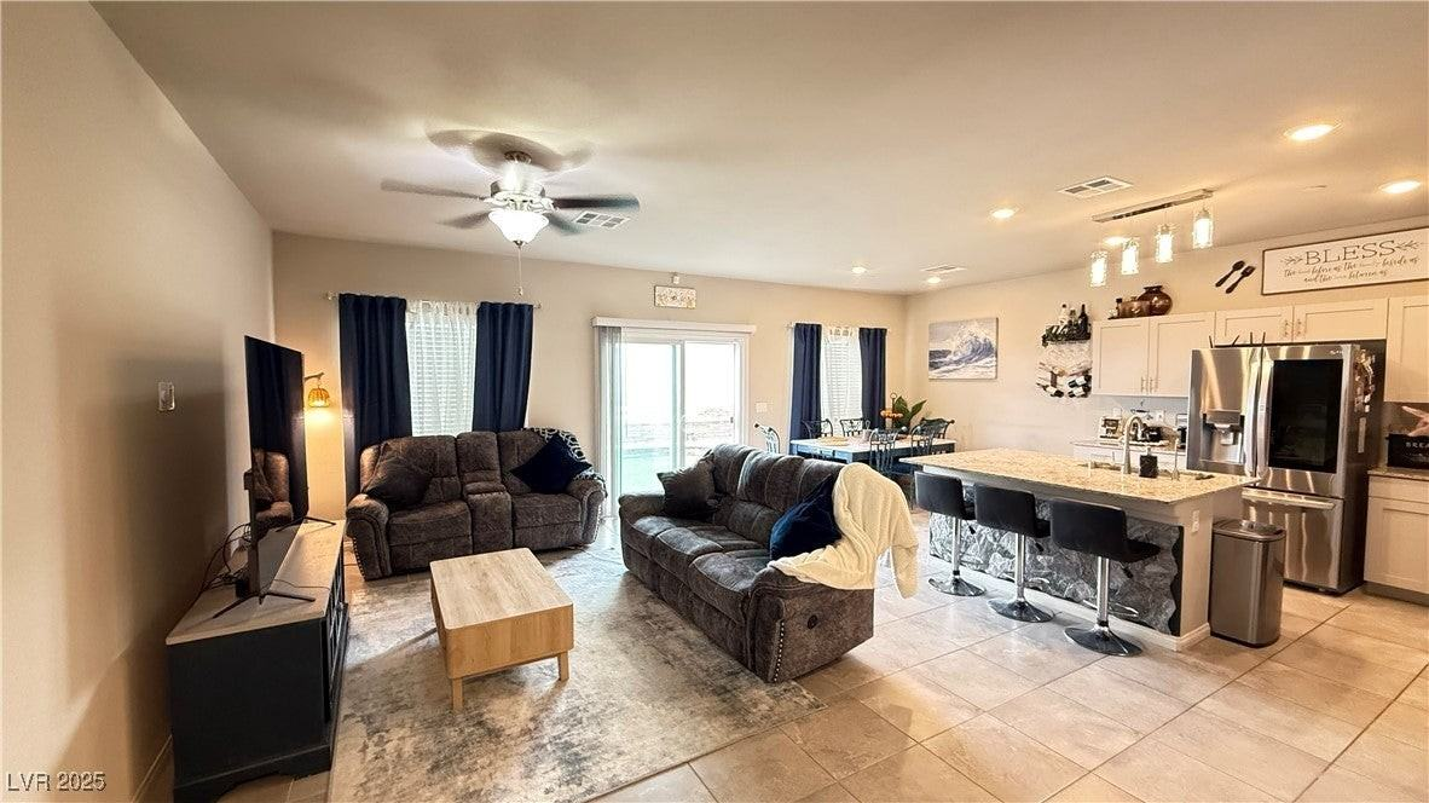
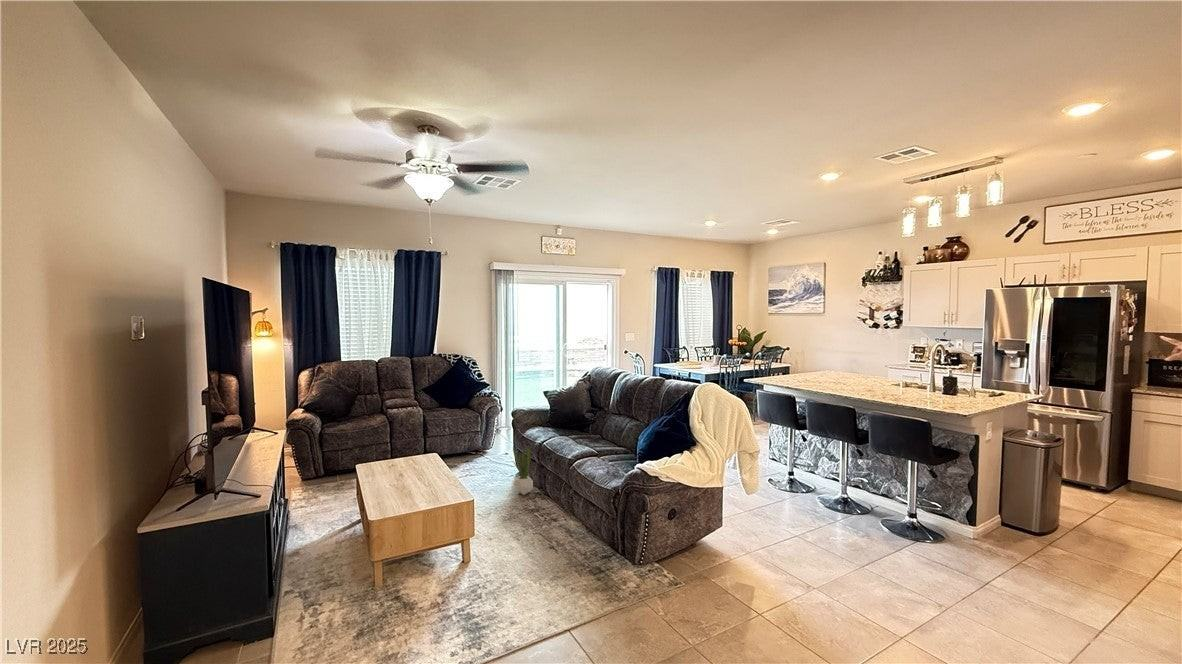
+ potted plant [512,444,535,496]
